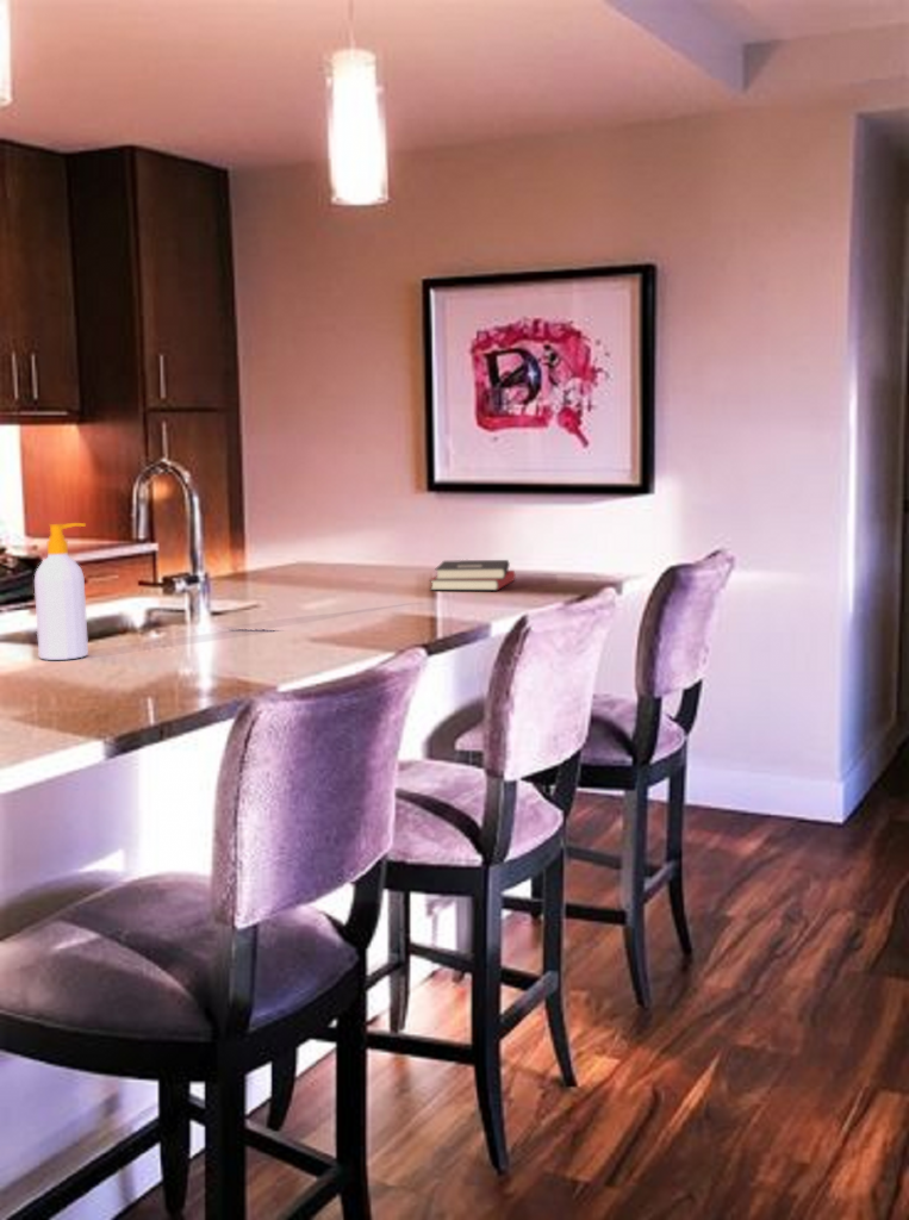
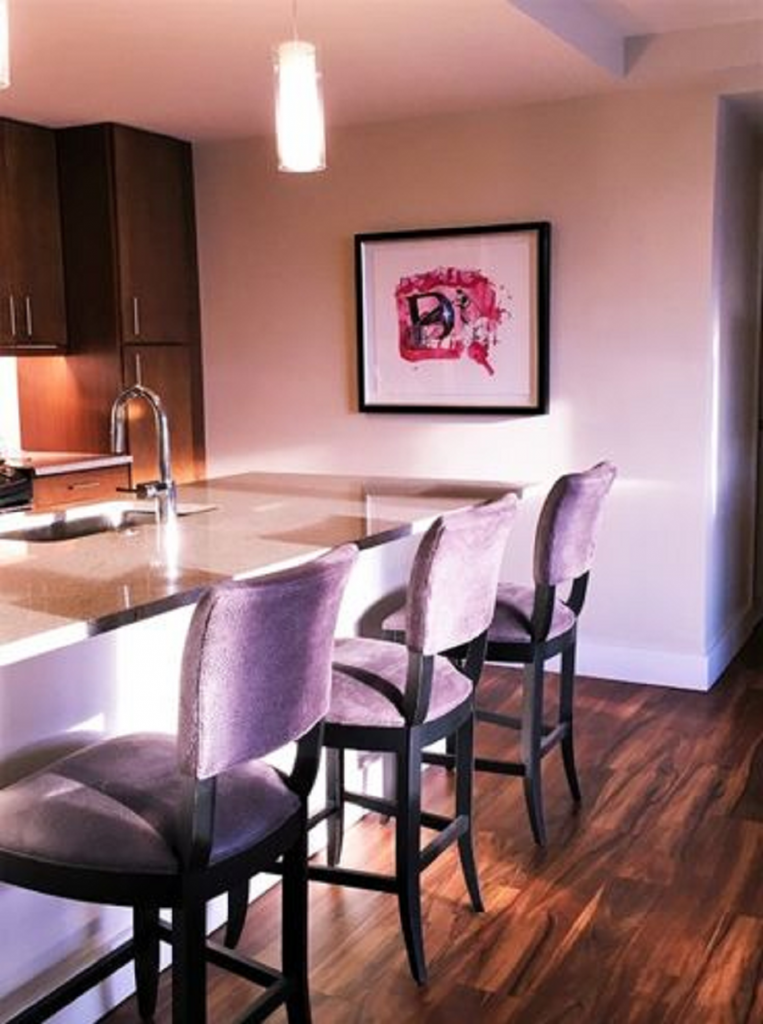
- soap bottle [33,522,89,661]
- hardback book [428,559,517,591]
